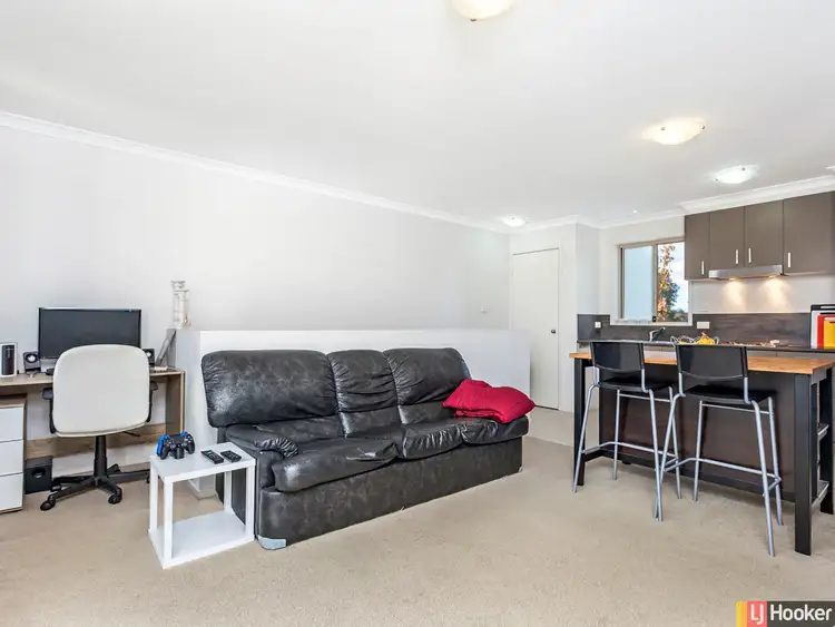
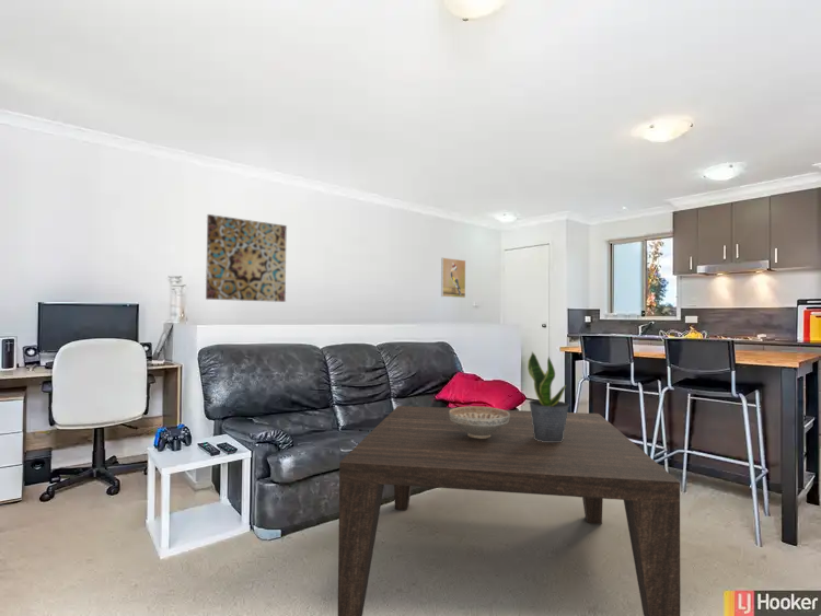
+ wall art [205,213,288,303]
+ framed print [440,257,466,299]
+ decorative bowl [449,405,510,439]
+ potted plant [527,351,570,442]
+ coffee table [337,405,681,616]
